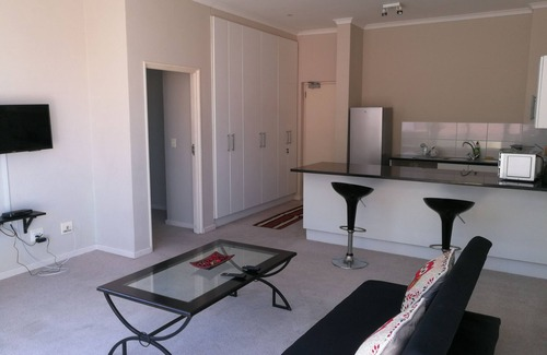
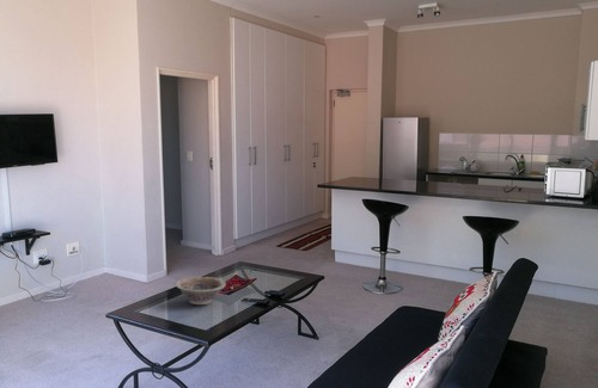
+ decorative bowl [175,276,227,306]
